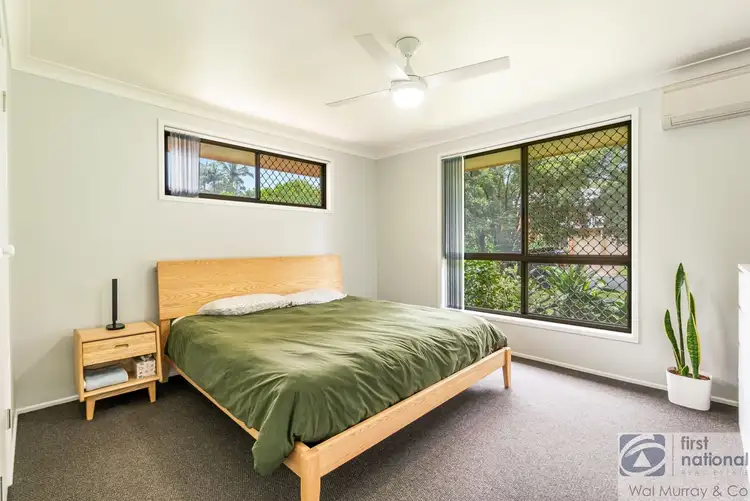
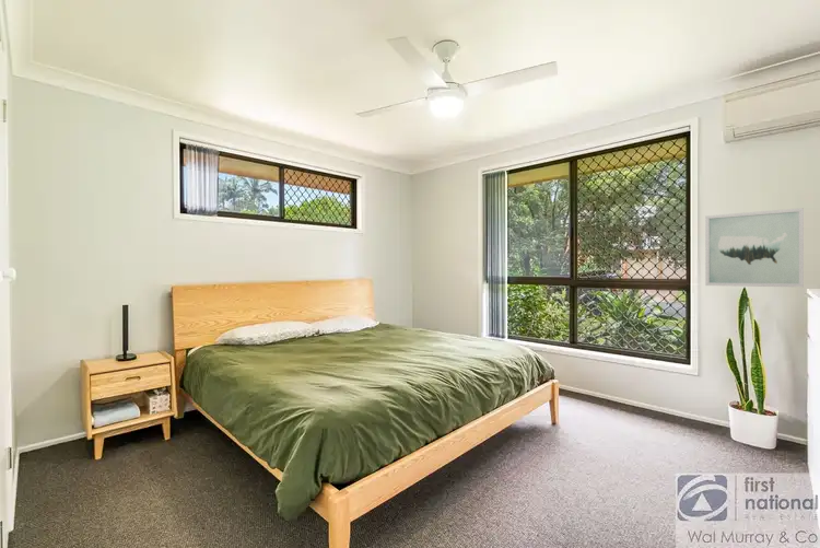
+ wall art [704,207,805,289]
